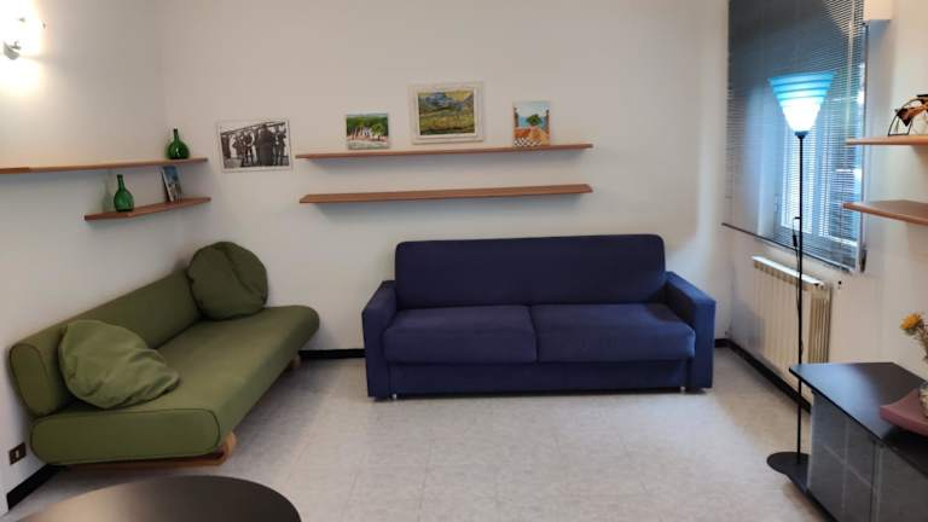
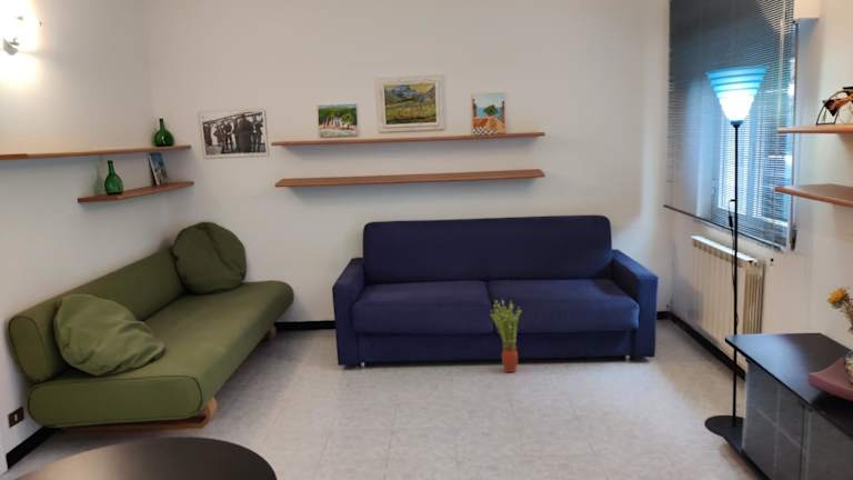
+ potted plant [489,298,523,373]
